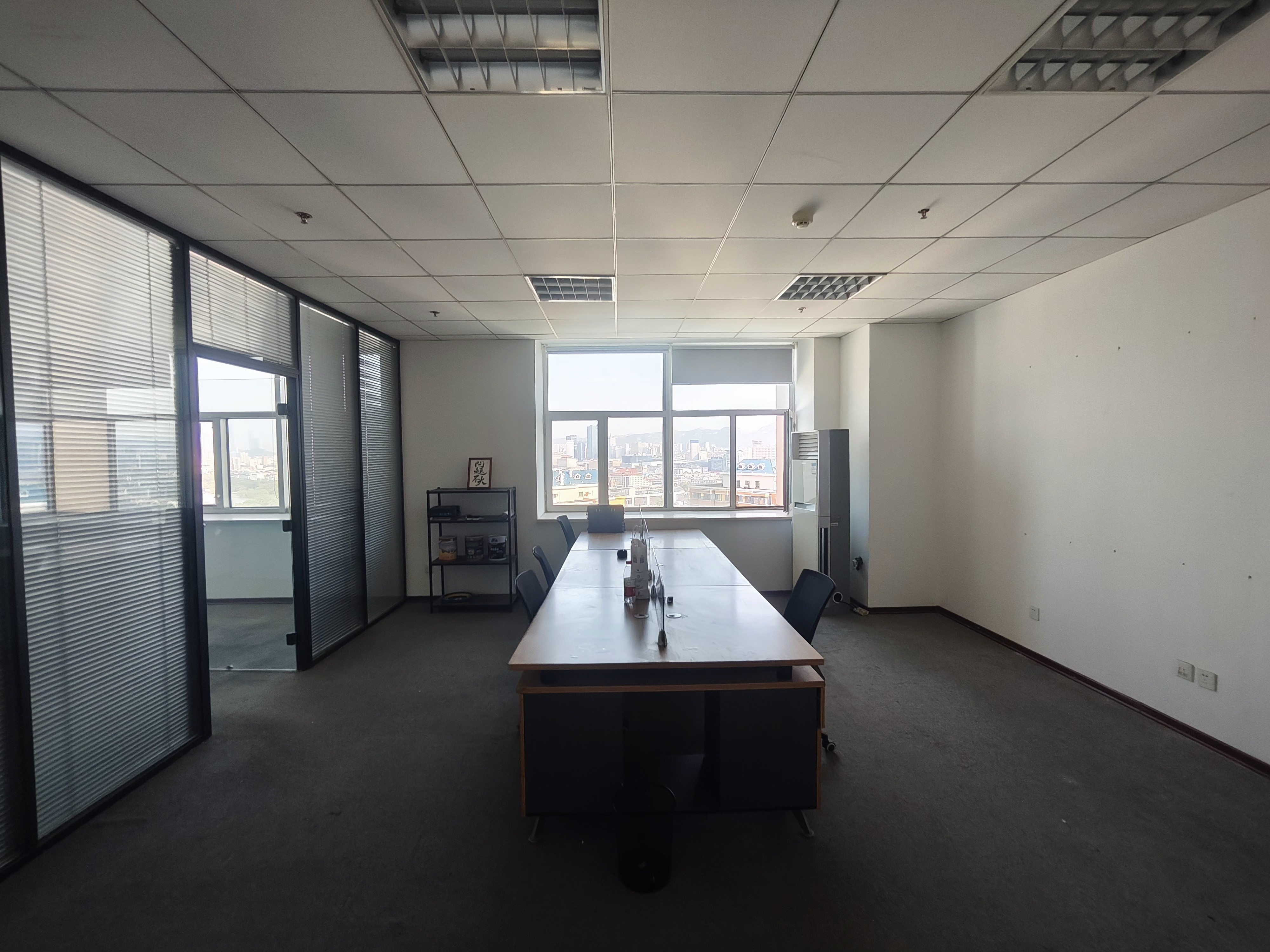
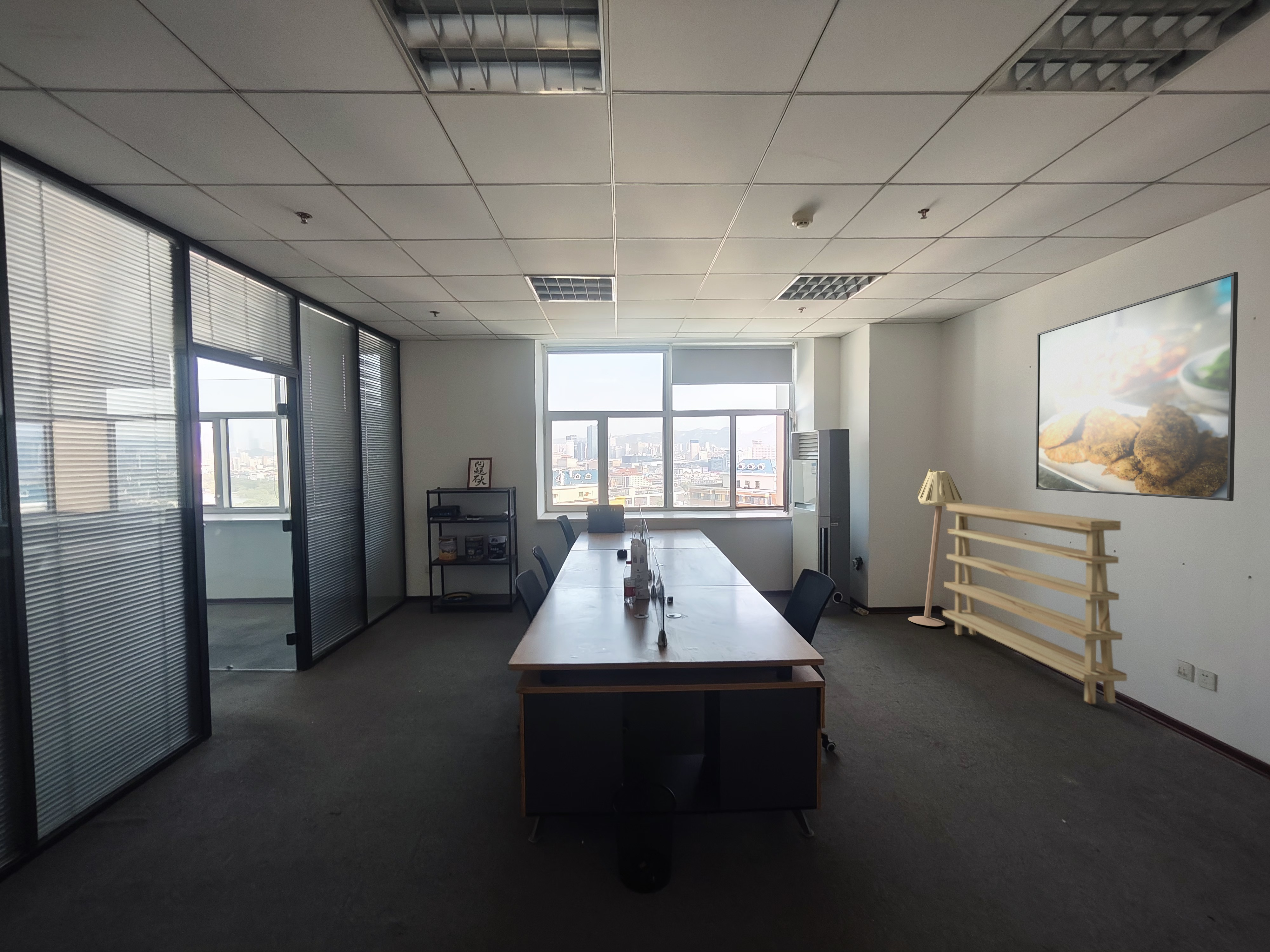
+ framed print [1035,272,1239,501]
+ floor lamp [907,469,963,627]
+ shelf unit [942,503,1127,704]
